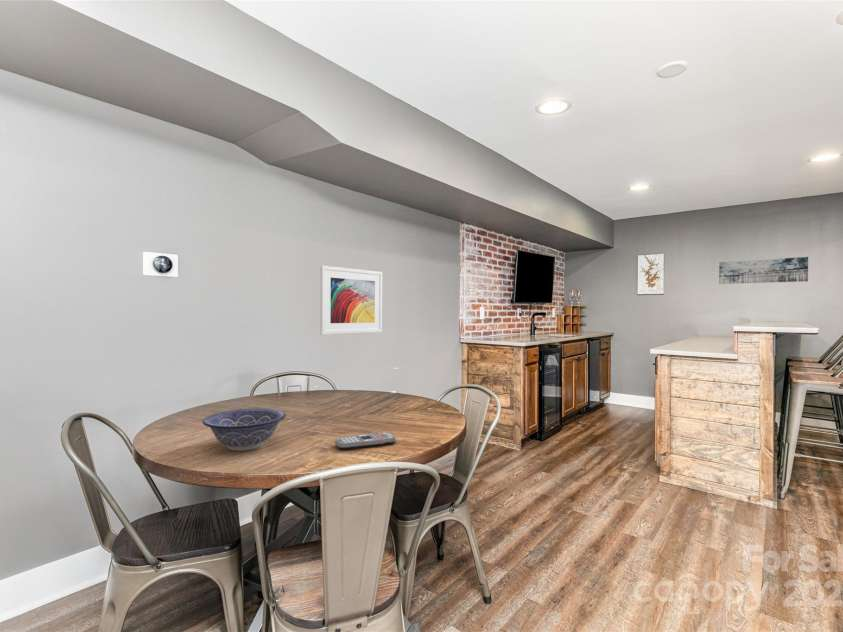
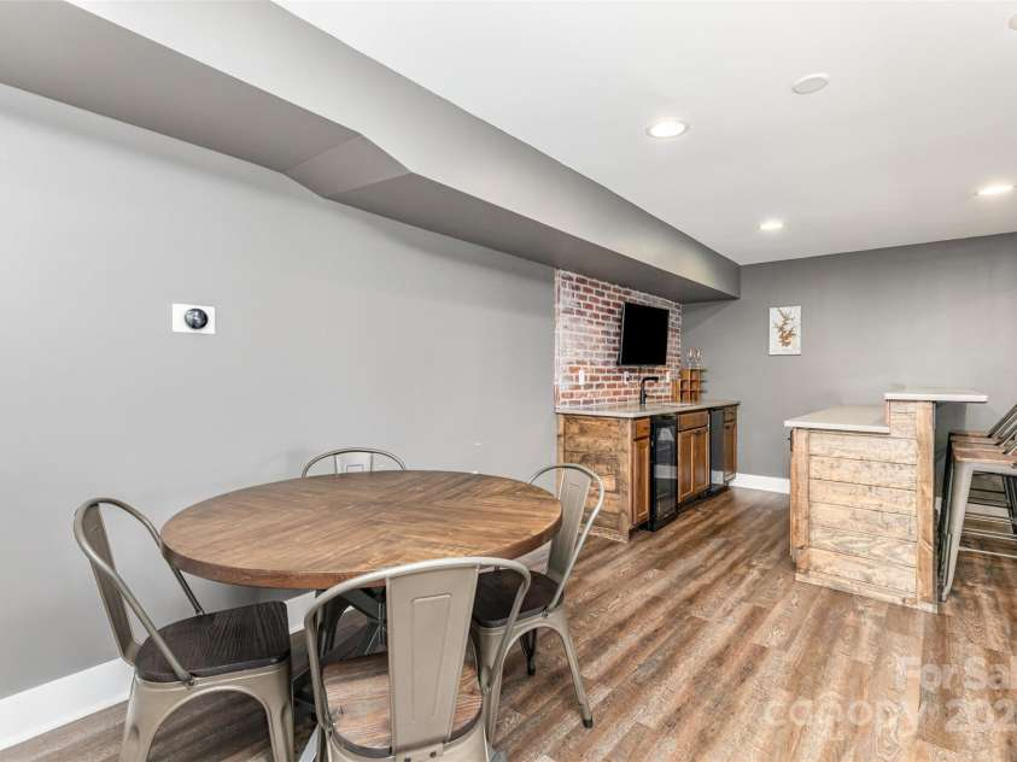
- wall art [718,256,809,285]
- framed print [319,265,383,336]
- remote control [334,431,397,450]
- decorative bowl [202,407,287,452]
